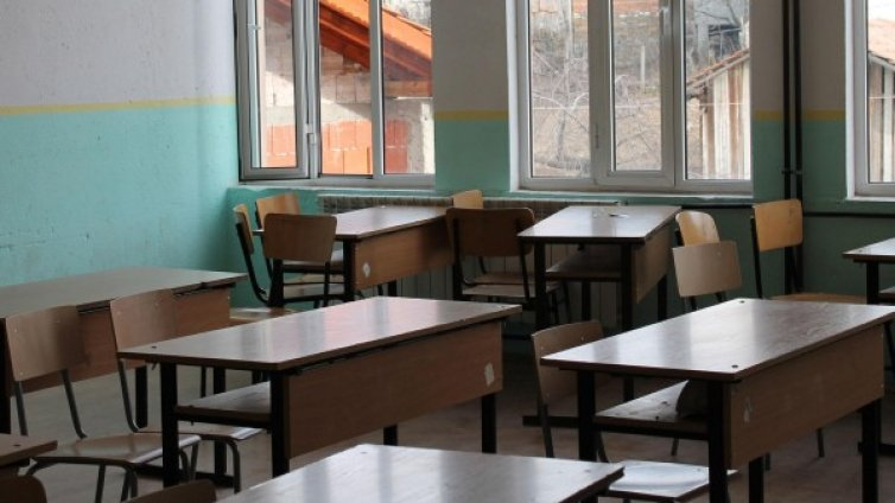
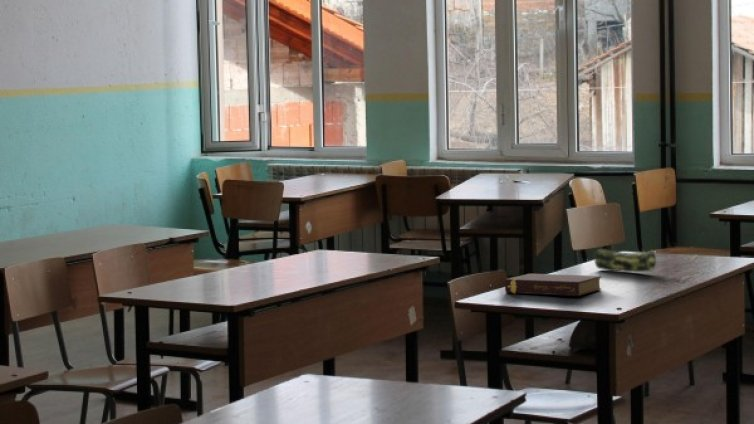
+ book [504,273,602,297]
+ pencil case [594,248,657,273]
